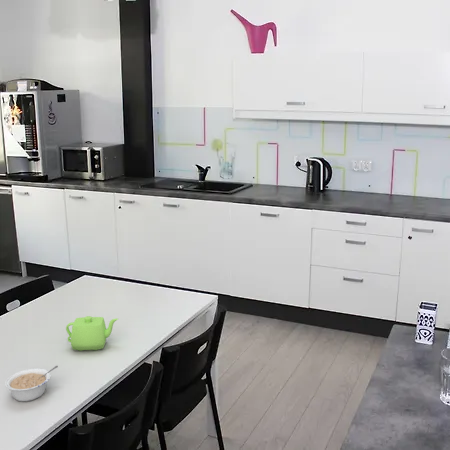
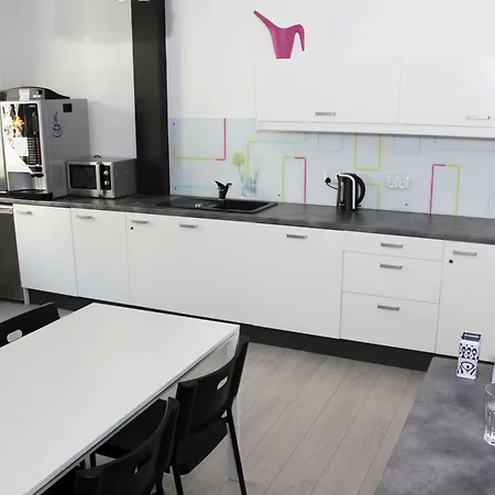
- teapot [65,315,119,352]
- legume [4,365,59,402]
